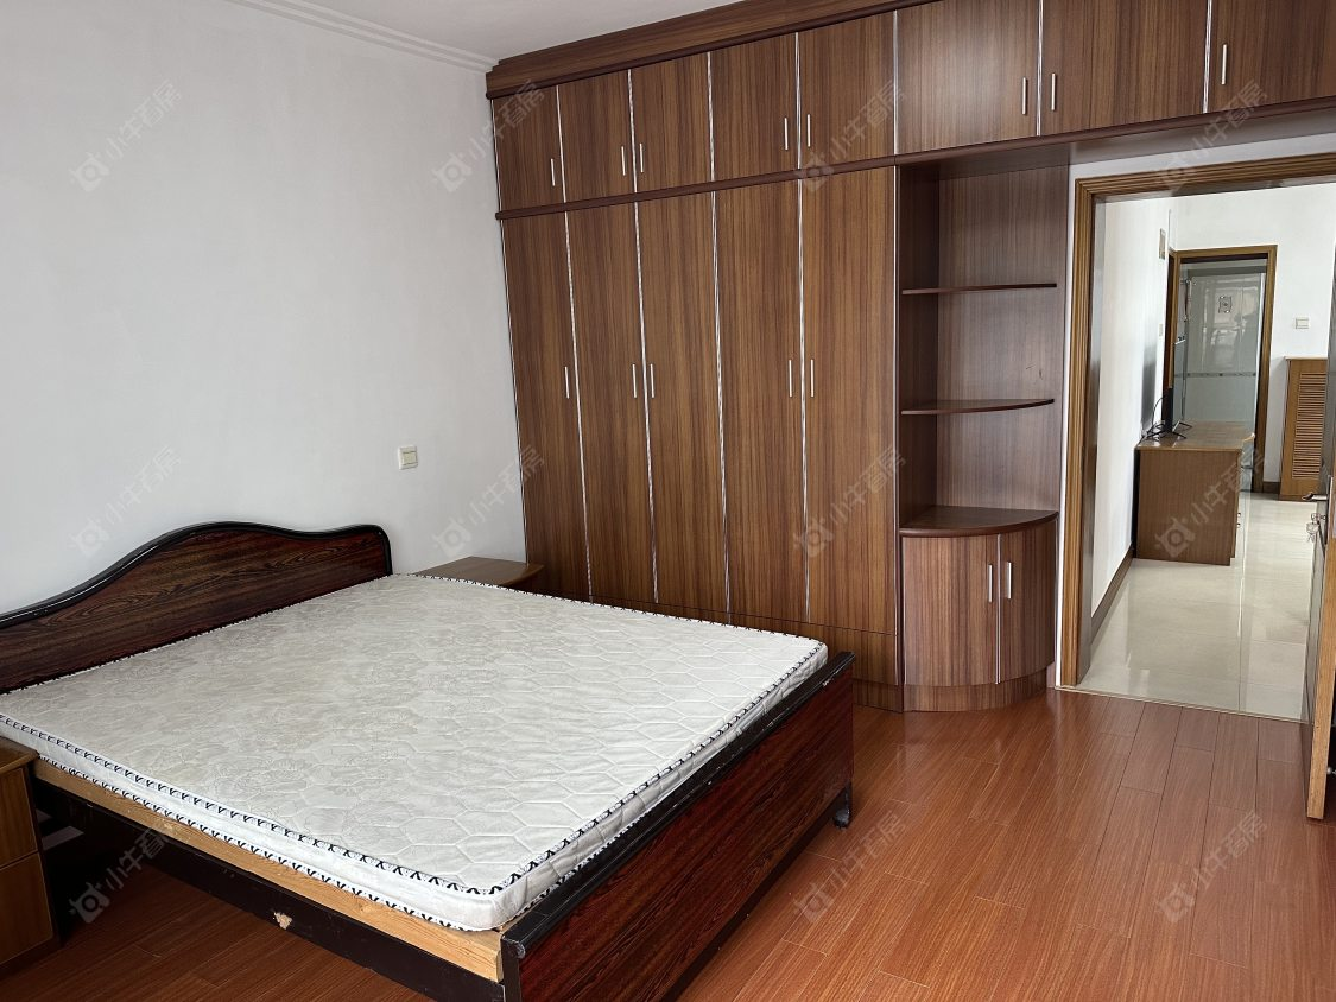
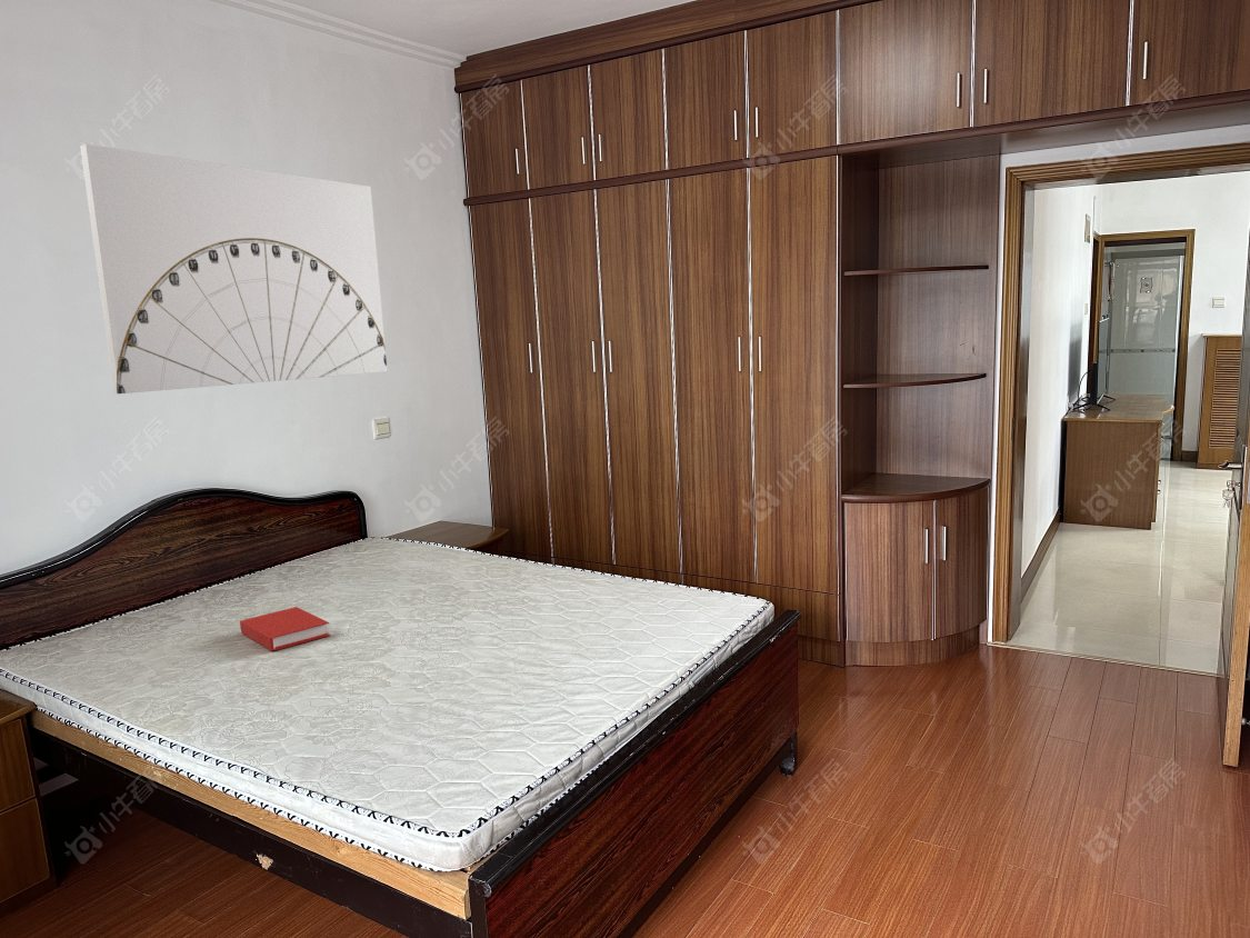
+ book [239,606,331,652]
+ wall art [79,143,388,395]
